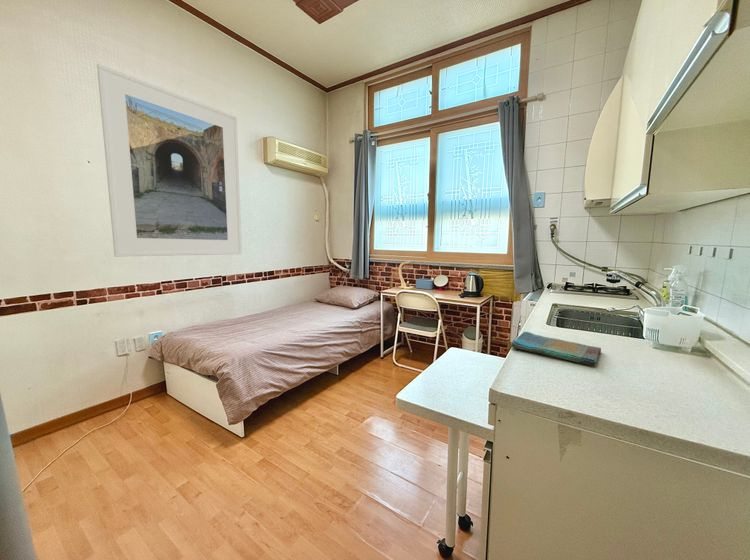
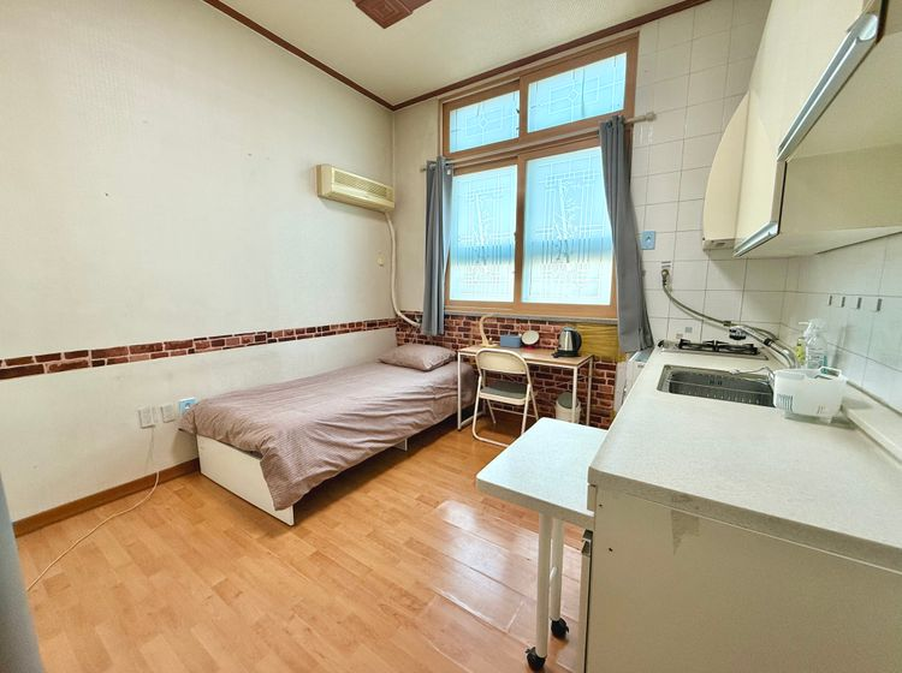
- dish towel [509,330,602,367]
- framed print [96,63,243,258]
